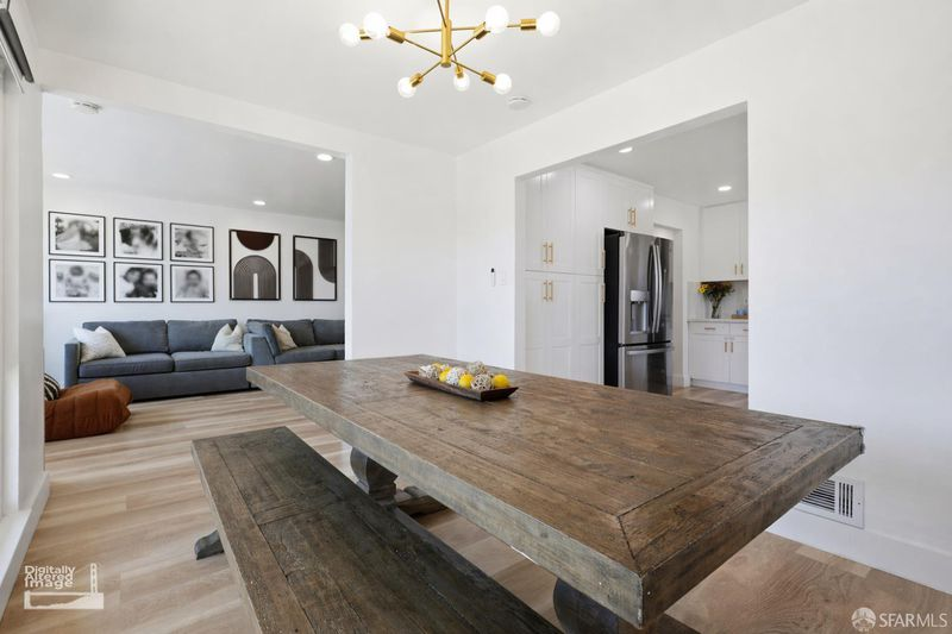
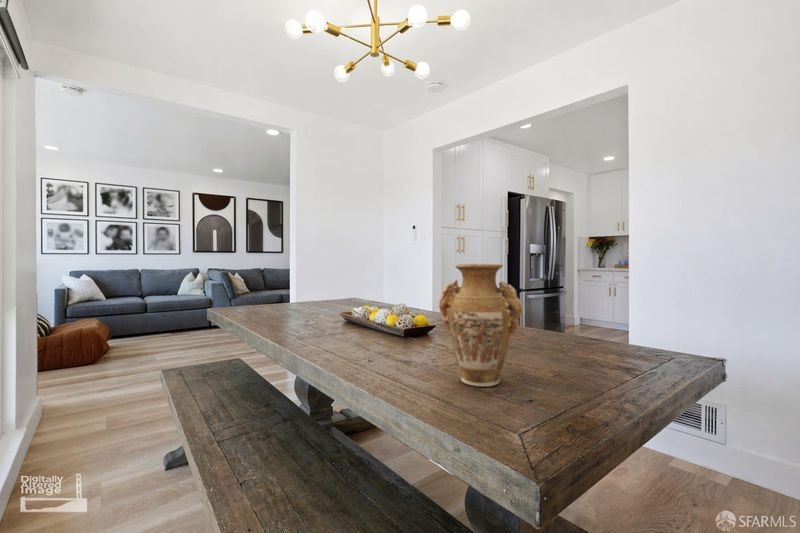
+ vase [438,263,524,387]
